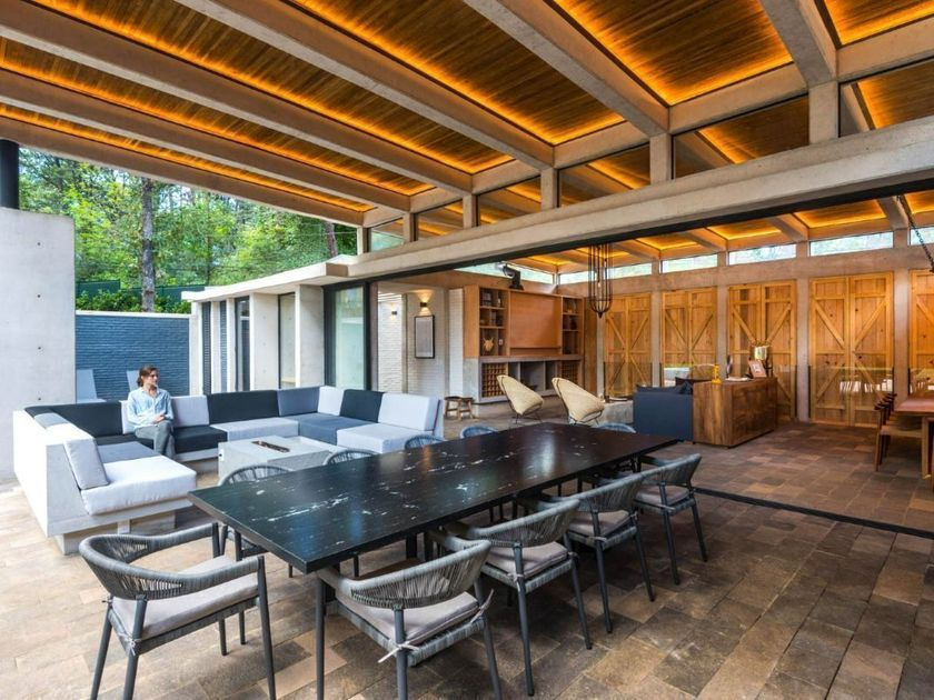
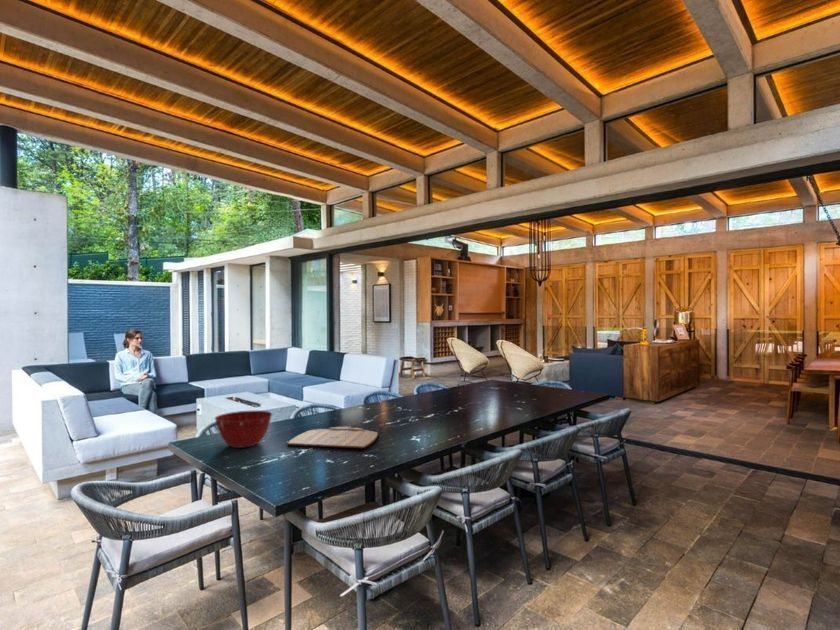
+ mixing bowl [214,410,273,449]
+ cutting board [286,425,379,449]
